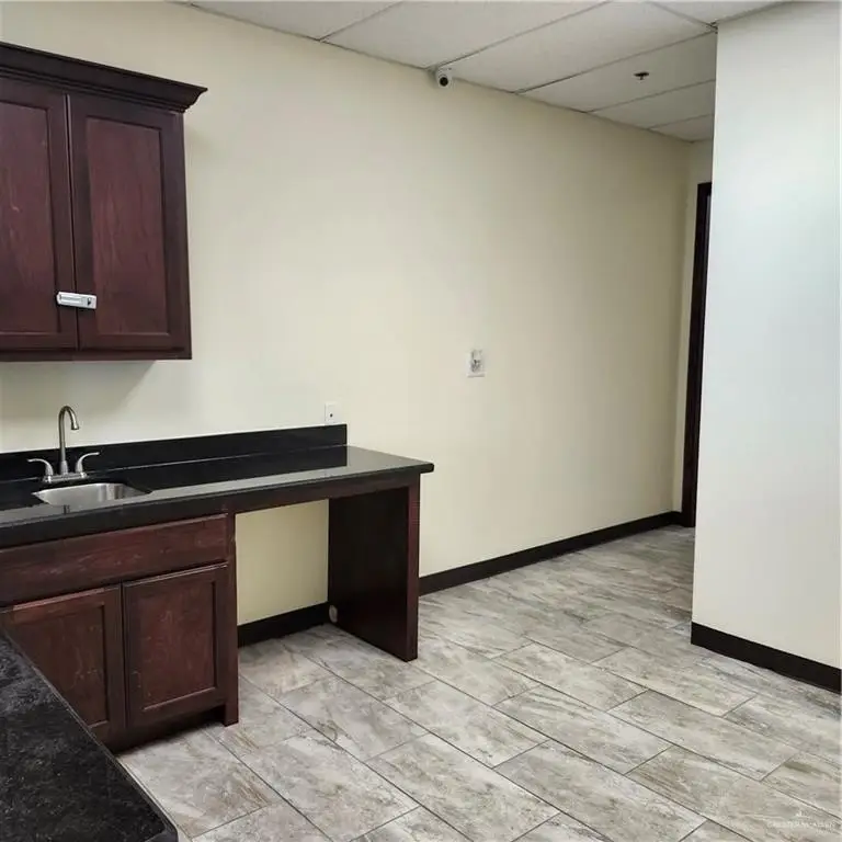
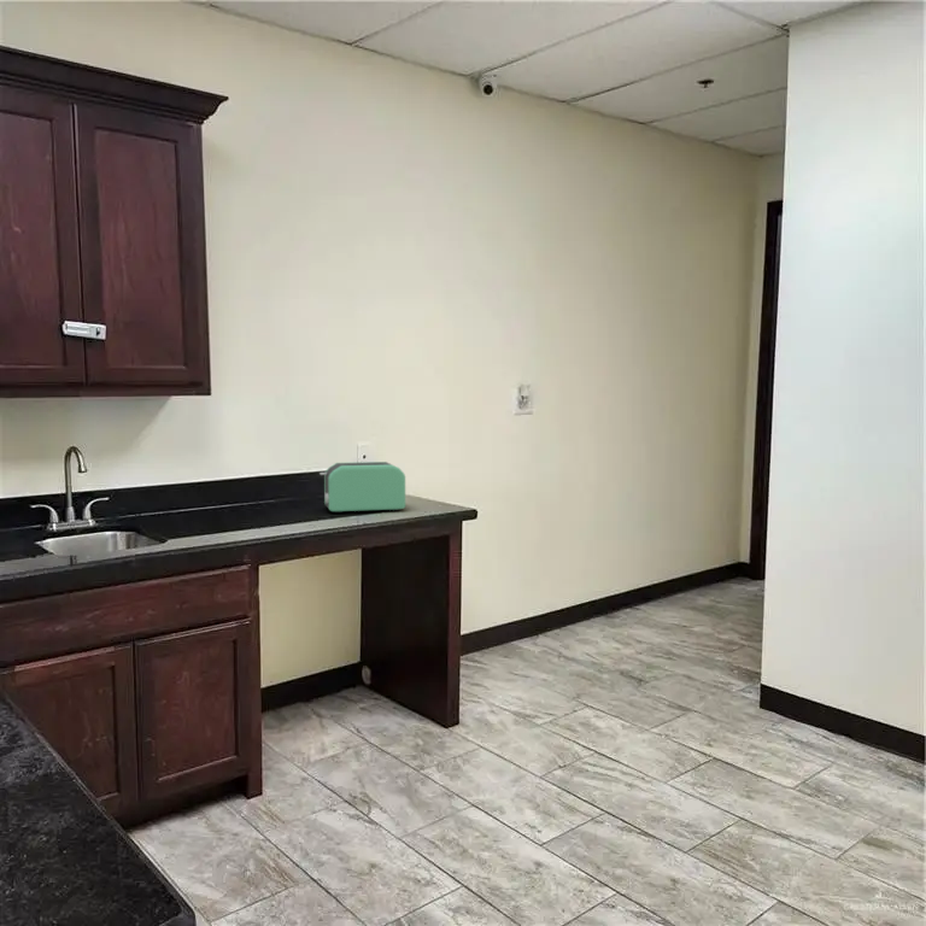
+ toaster [318,461,406,514]
